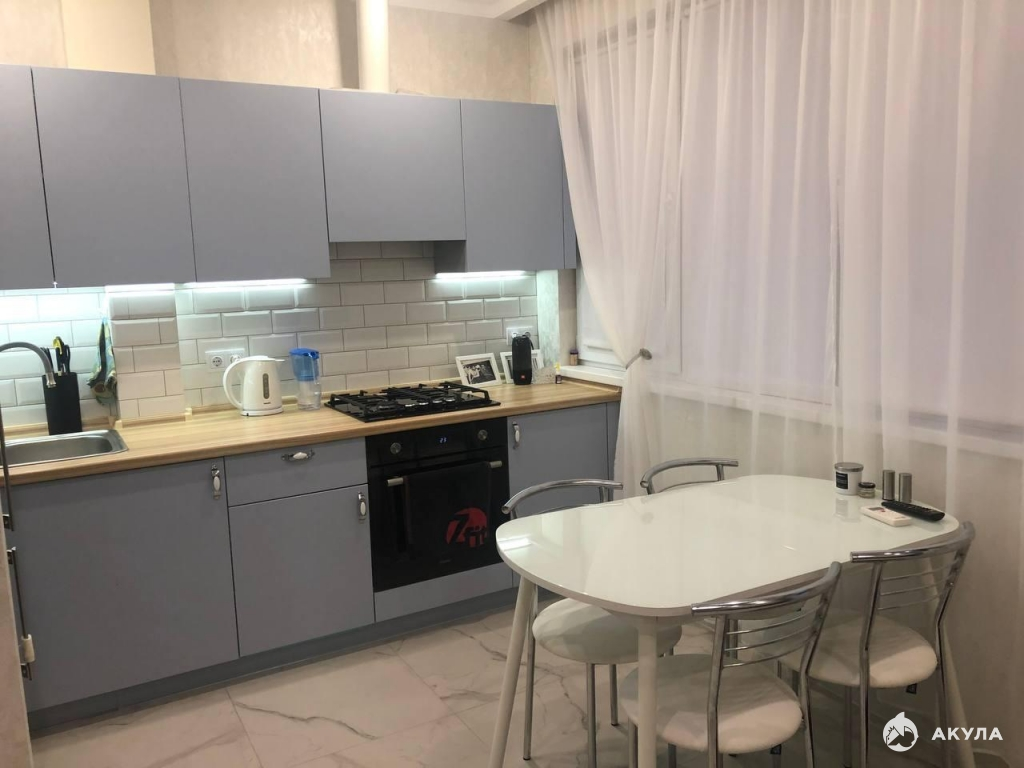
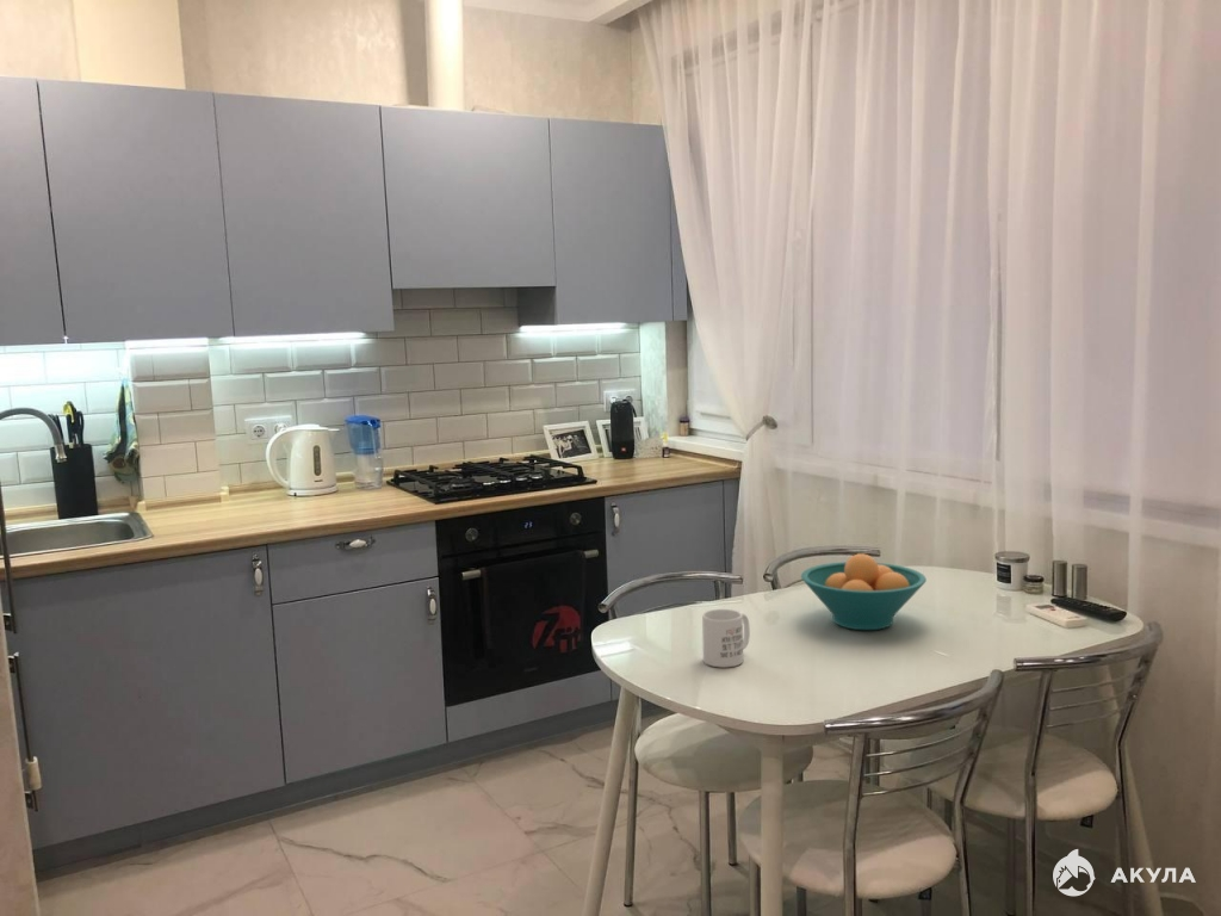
+ mug [701,608,751,668]
+ fruit bowl [800,552,928,631]
